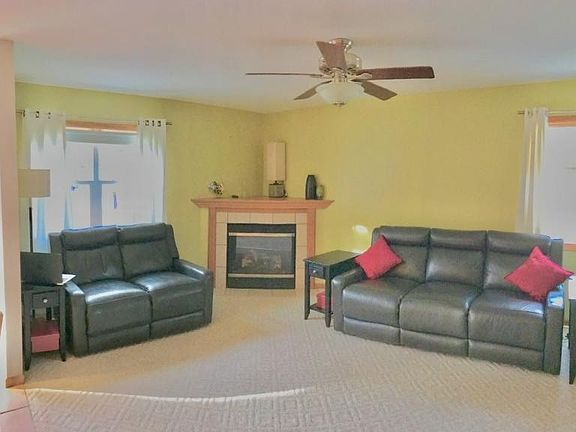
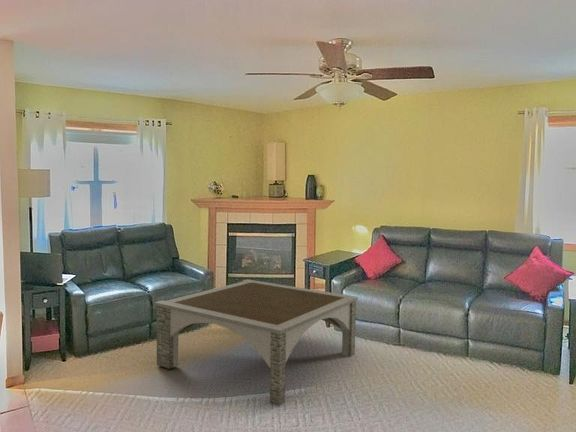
+ coffee table [153,278,360,406]
